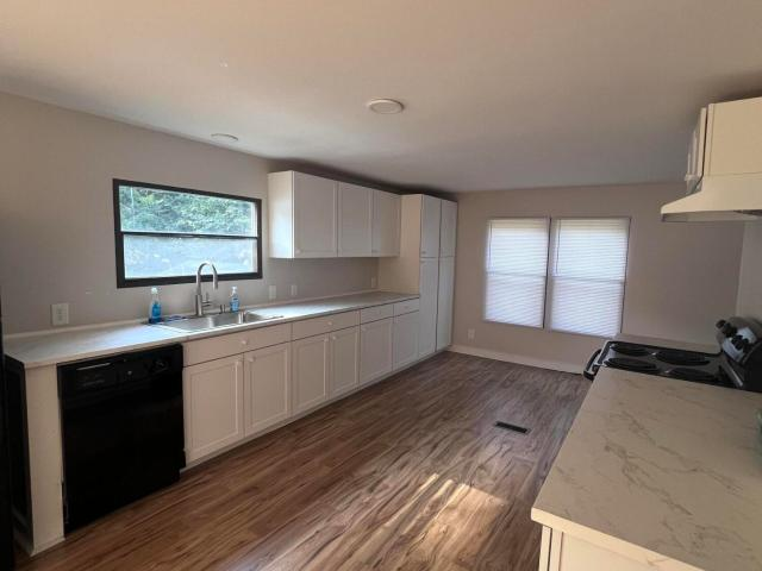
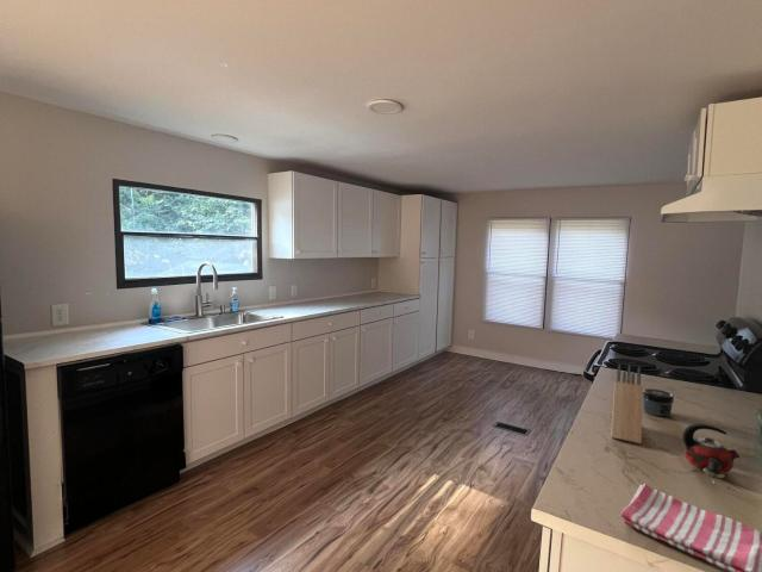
+ jar [643,387,675,417]
+ dish towel [620,483,762,572]
+ knife block [610,363,644,446]
+ kettle [681,422,741,479]
